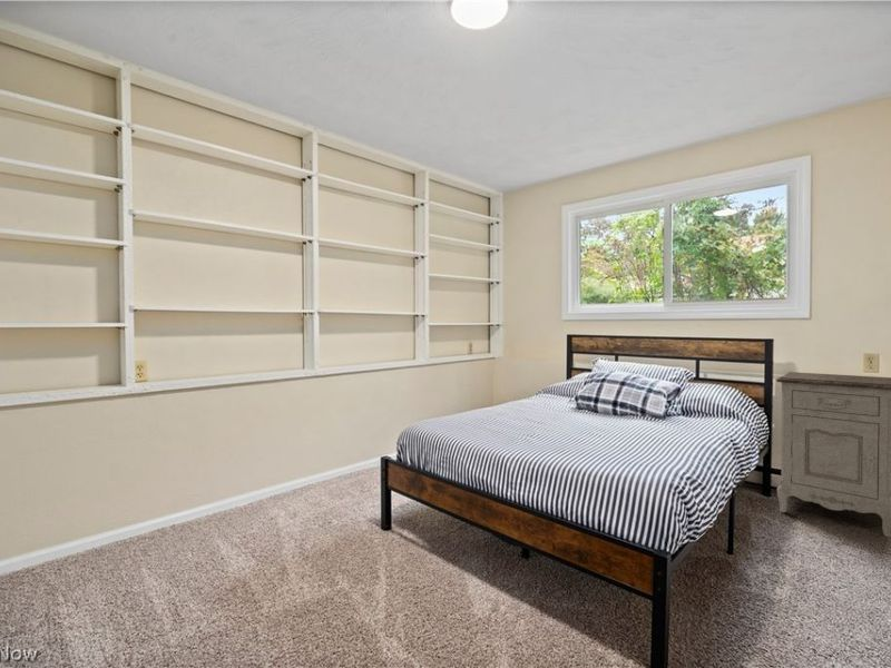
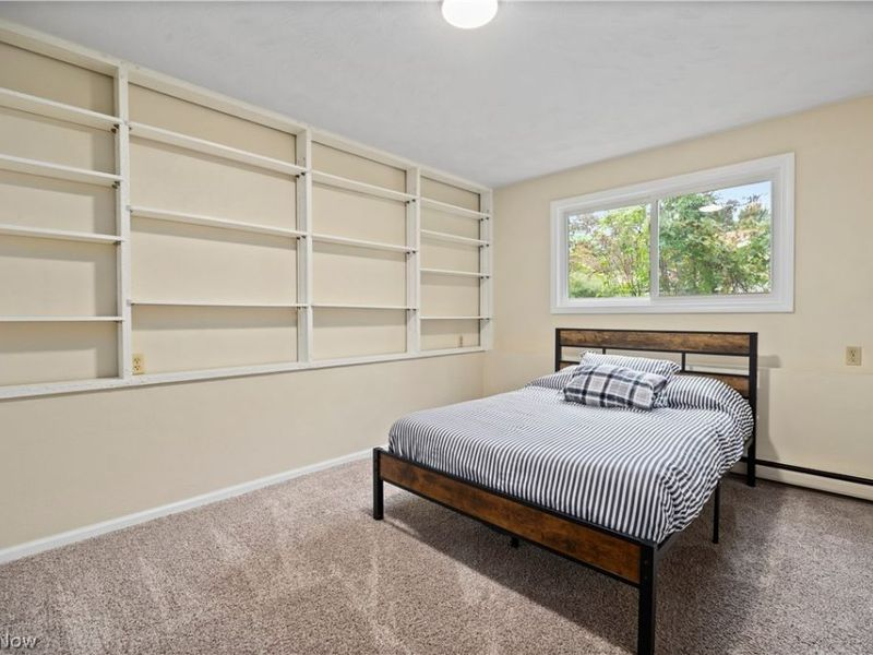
- nightstand [775,371,891,539]
